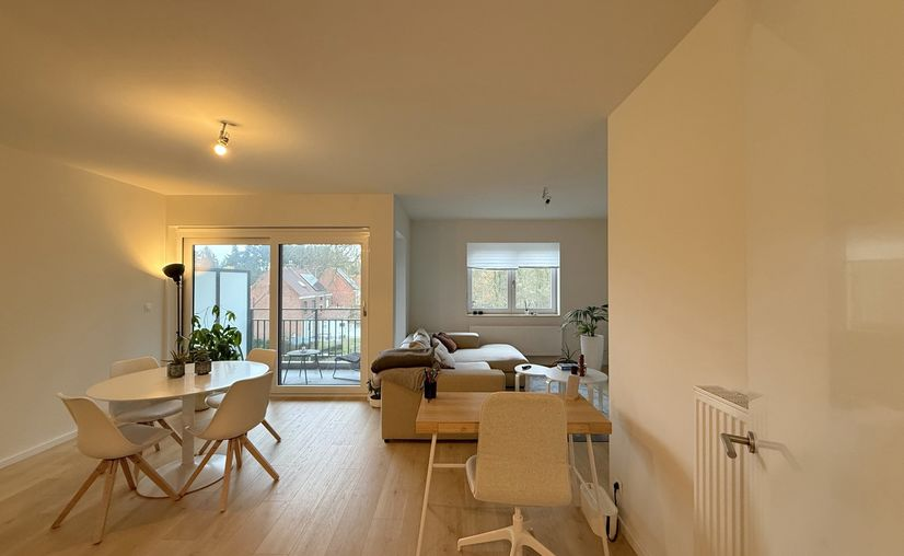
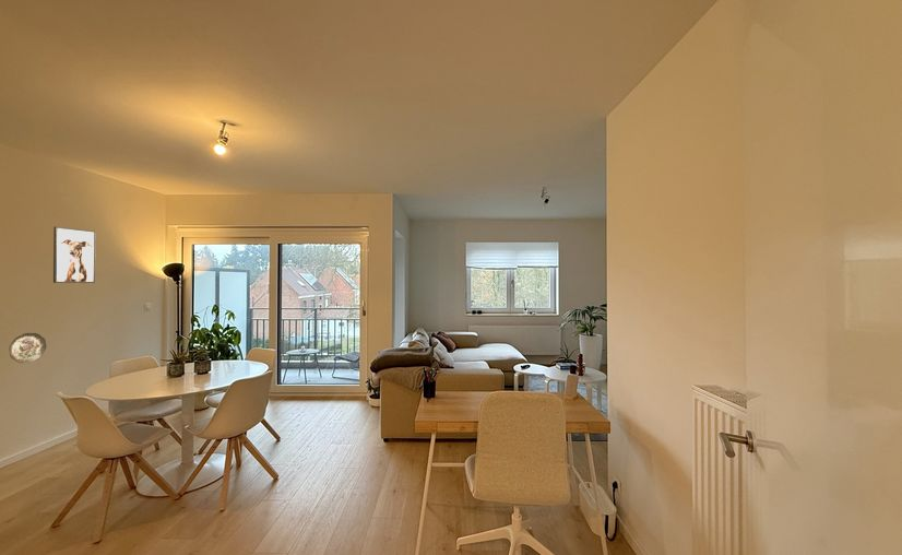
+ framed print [52,225,97,284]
+ decorative plate [8,332,47,364]
